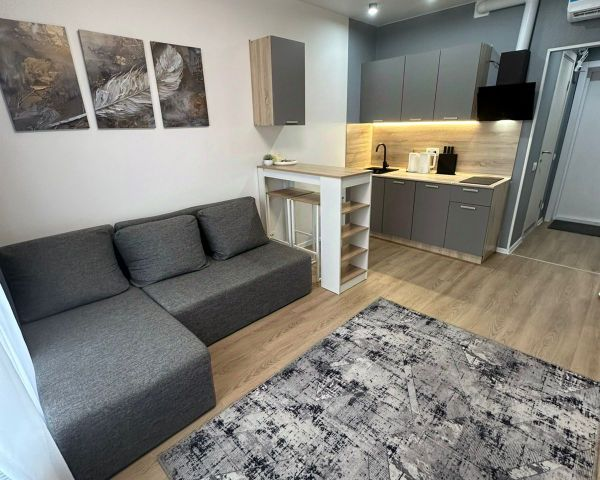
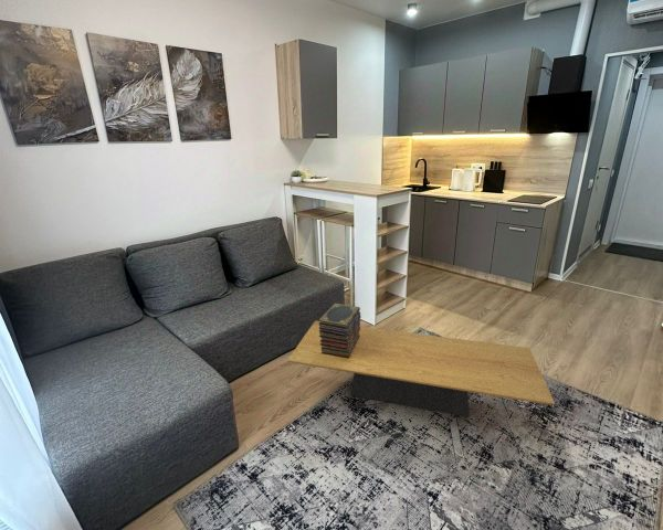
+ coffee table [287,320,556,417]
+ book stack [318,303,362,359]
